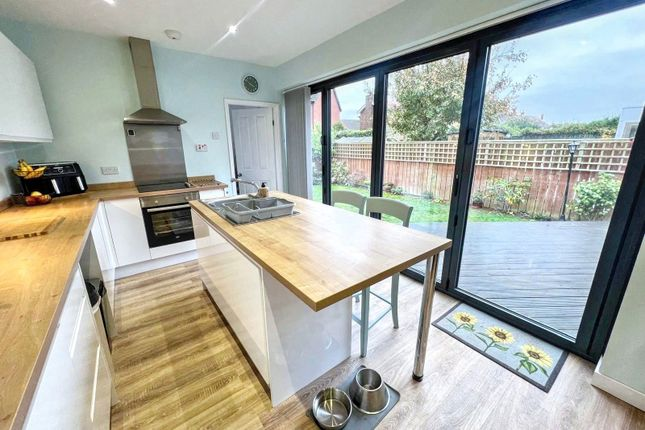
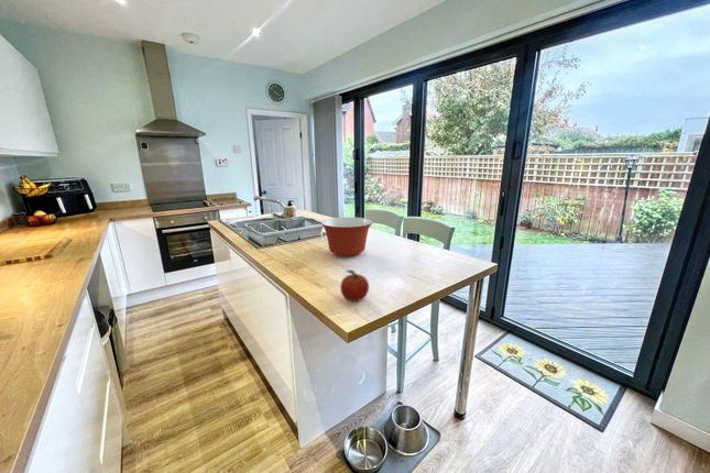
+ fruit [339,270,370,302]
+ mixing bowl [319,216,374,258]
